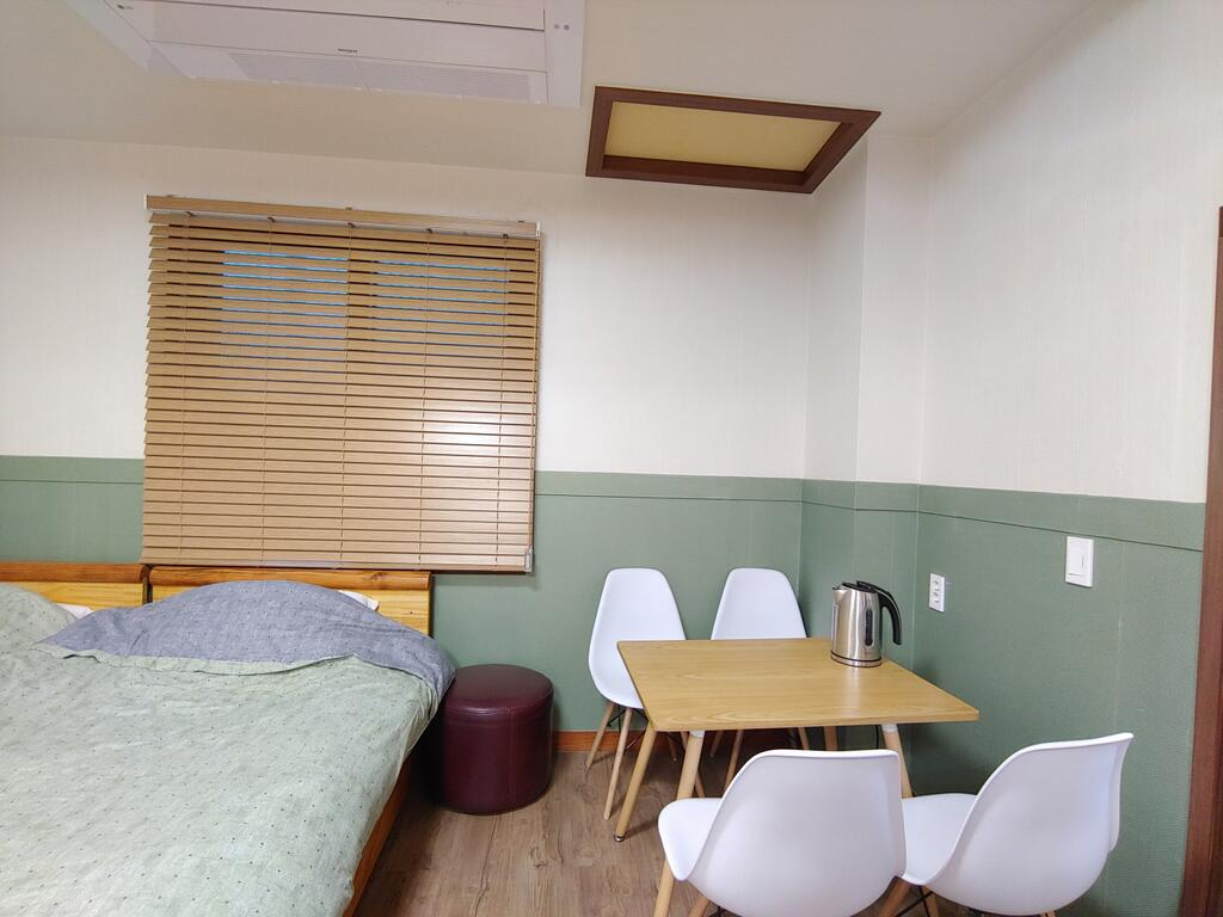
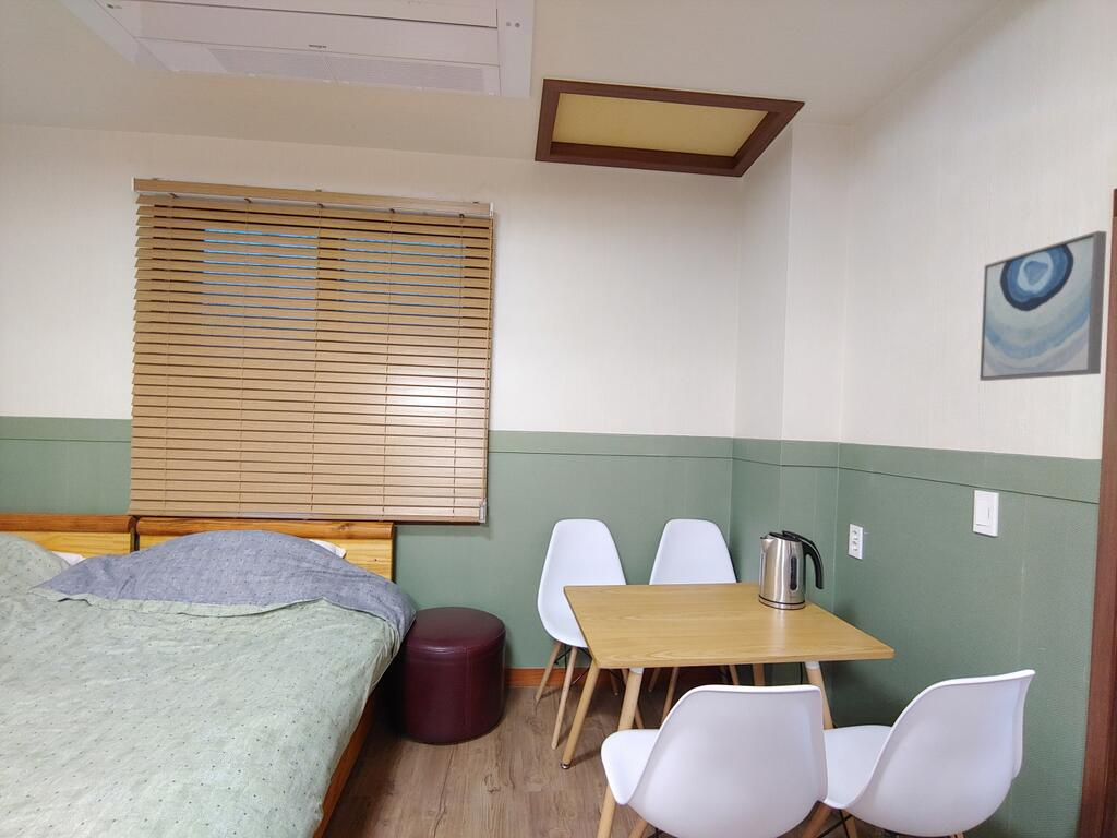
+ wall art [978,230,1107,382]
